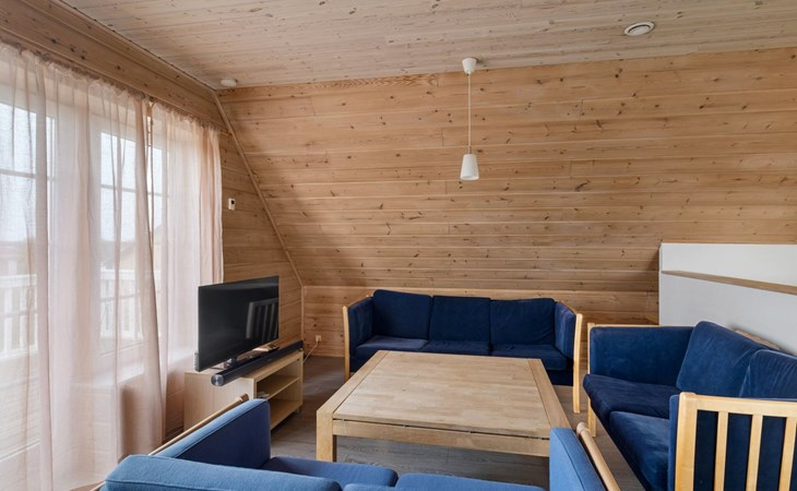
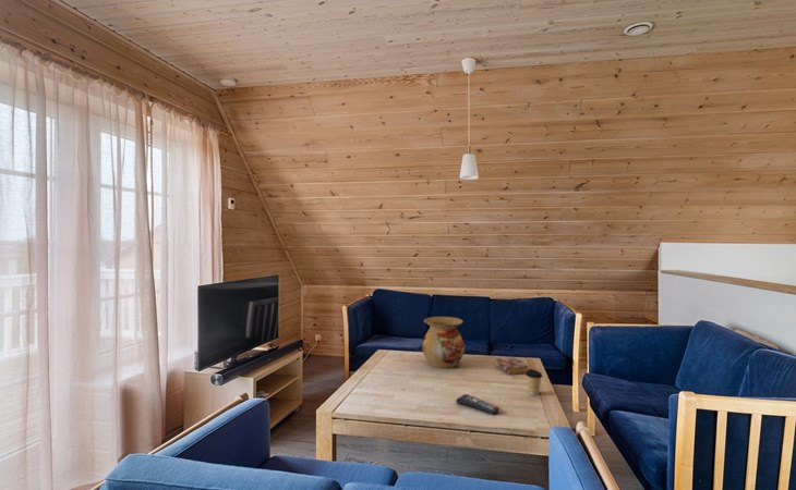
+ coffee cup [524,368,544,396]
+ vase [421,316,466,369]
+ book [495,356,529,376]
+ remote control [455,393,500,415]
